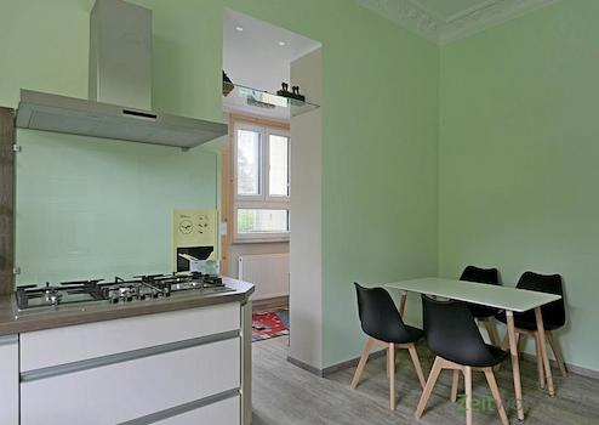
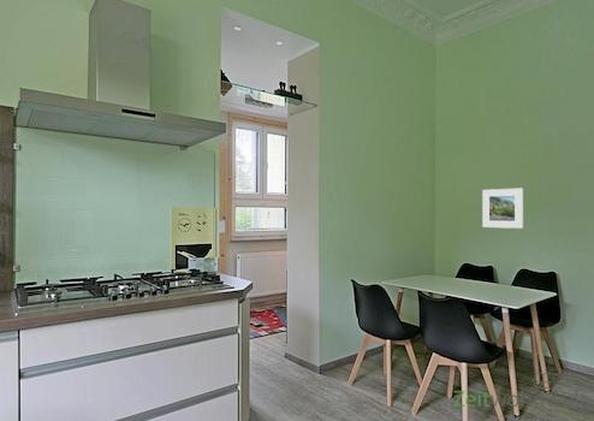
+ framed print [481,188,524,230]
